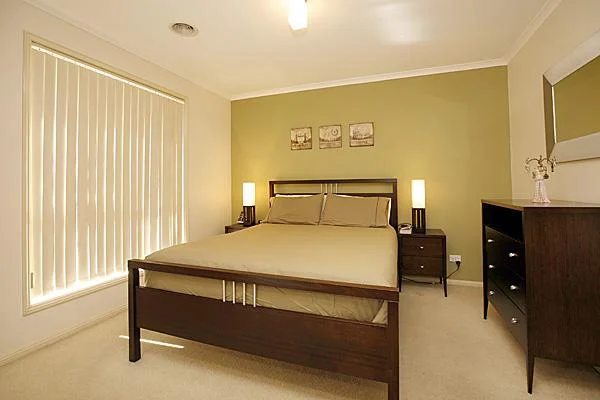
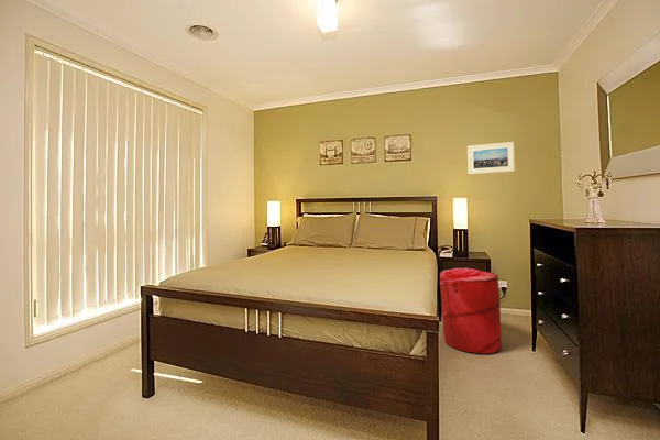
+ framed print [466,141,516,175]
+ laundry hamper [439,267,503,354]
